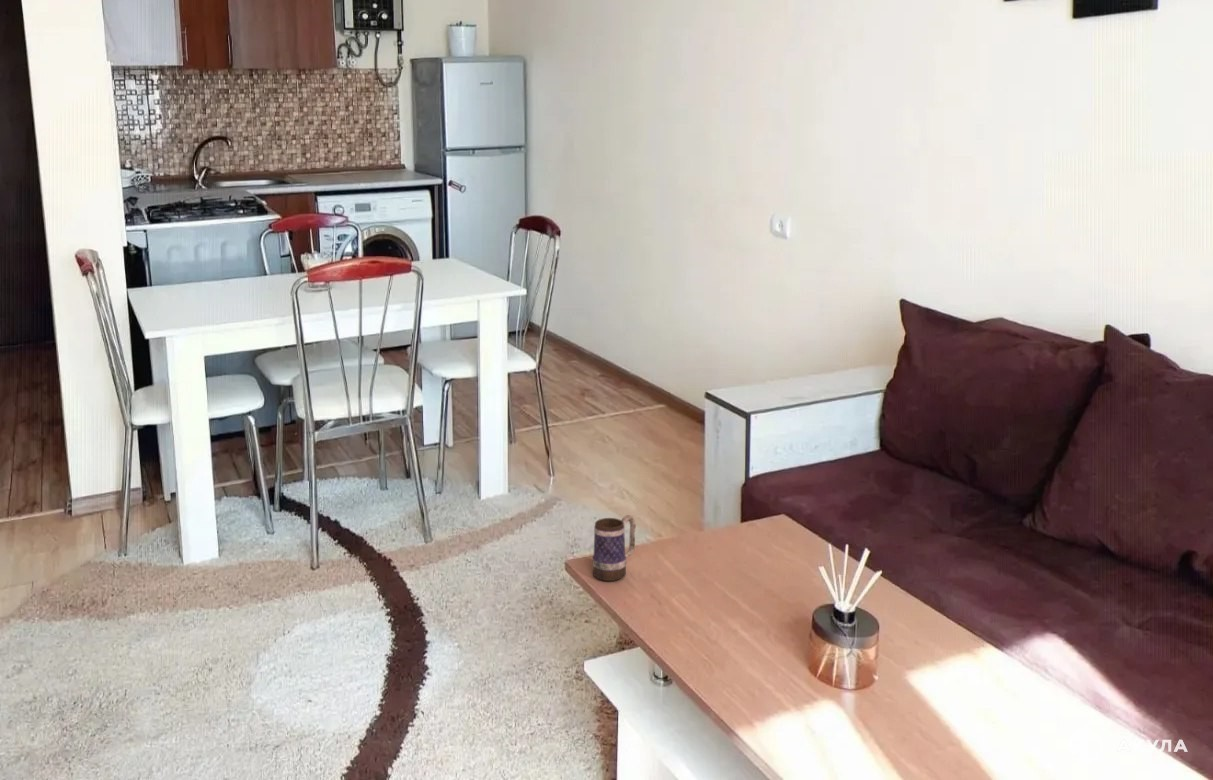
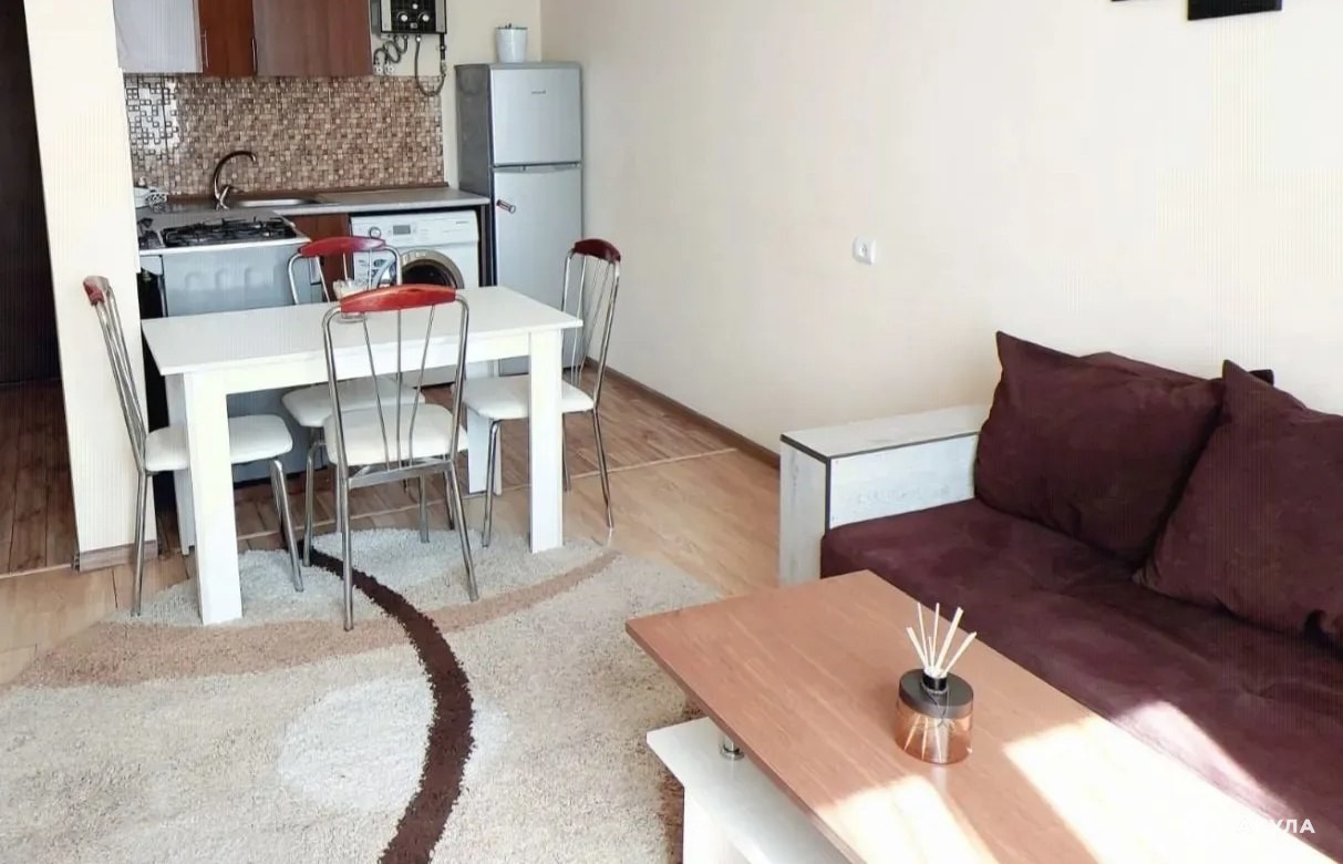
- mug [591,514,637,582]
